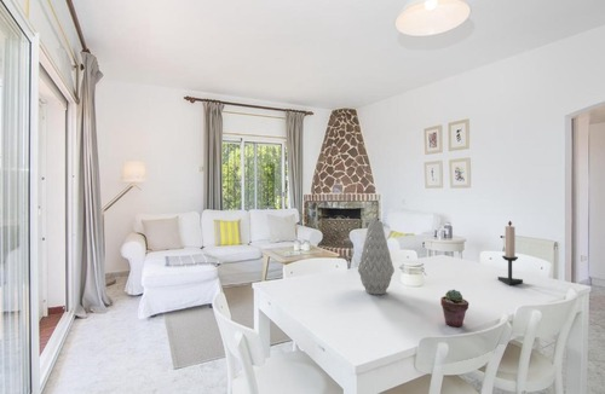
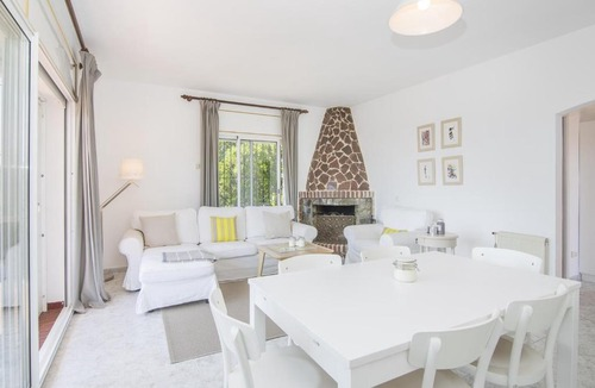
- vase [357,220,396,296]
- potted succulent [439,289,471,328]
- candle holder [497,220,524,286]
